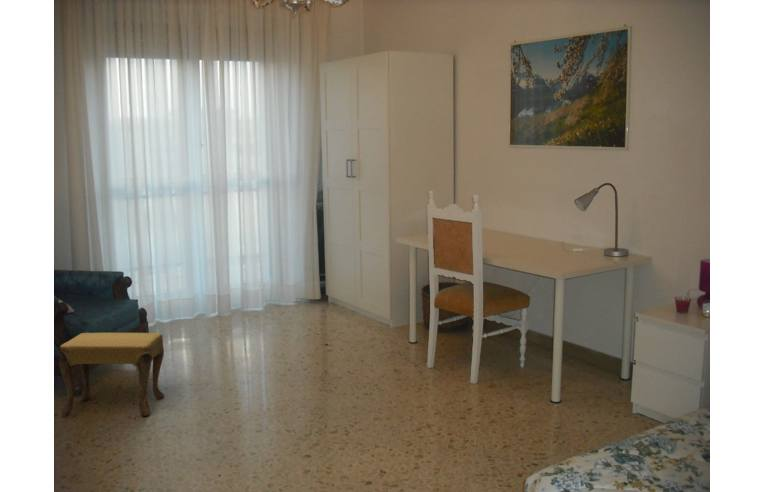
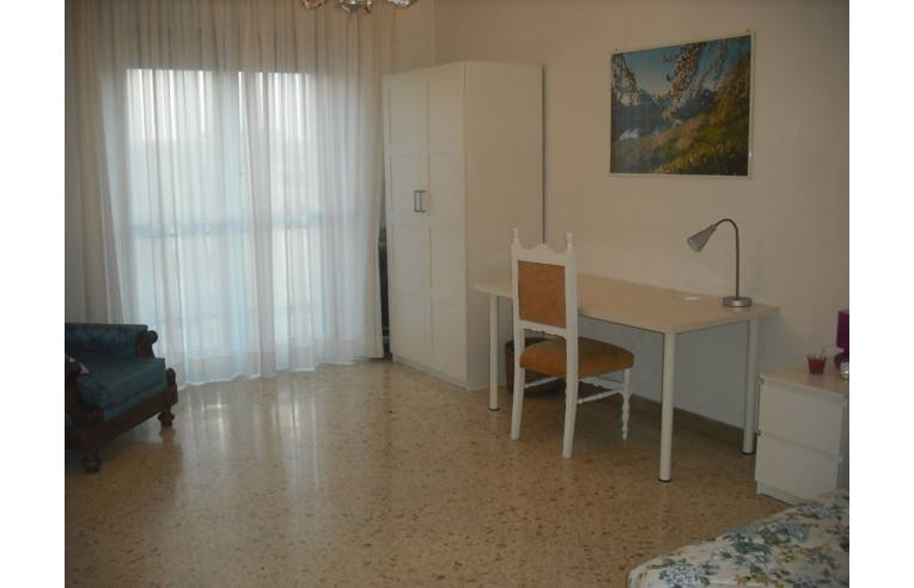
- footstool [58,332,165,418]
